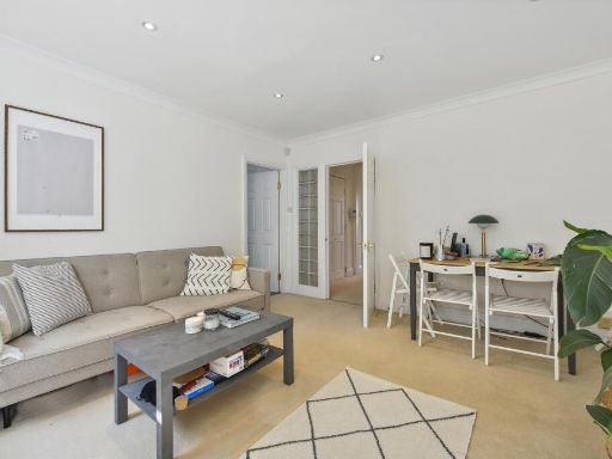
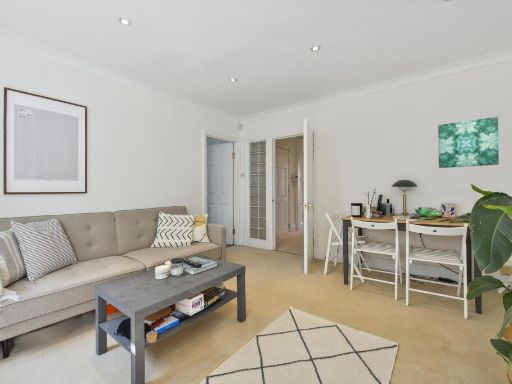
+ wall art [437,116,500,169]
